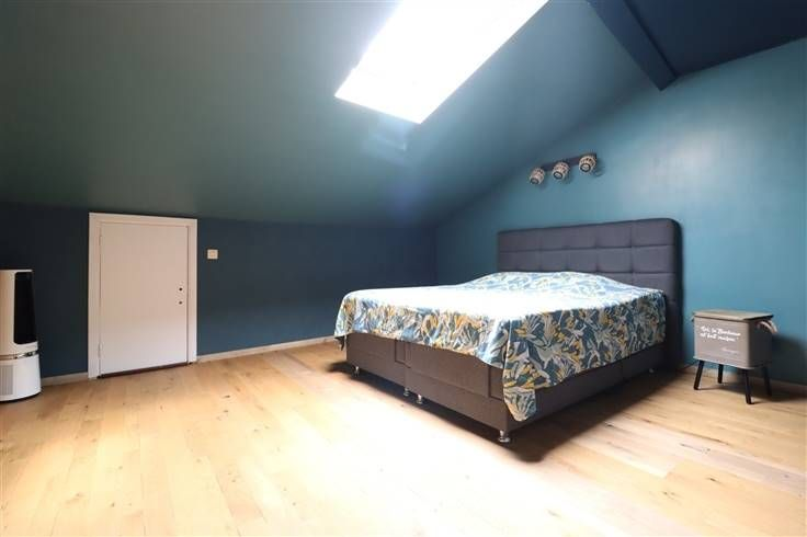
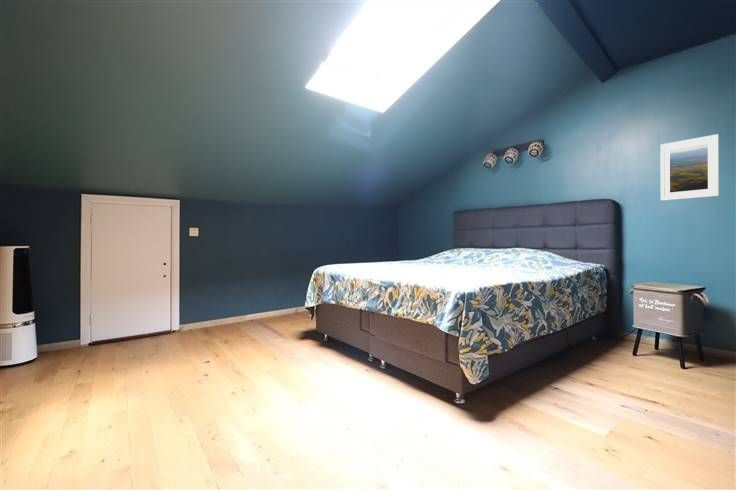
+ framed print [659,133,720,202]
